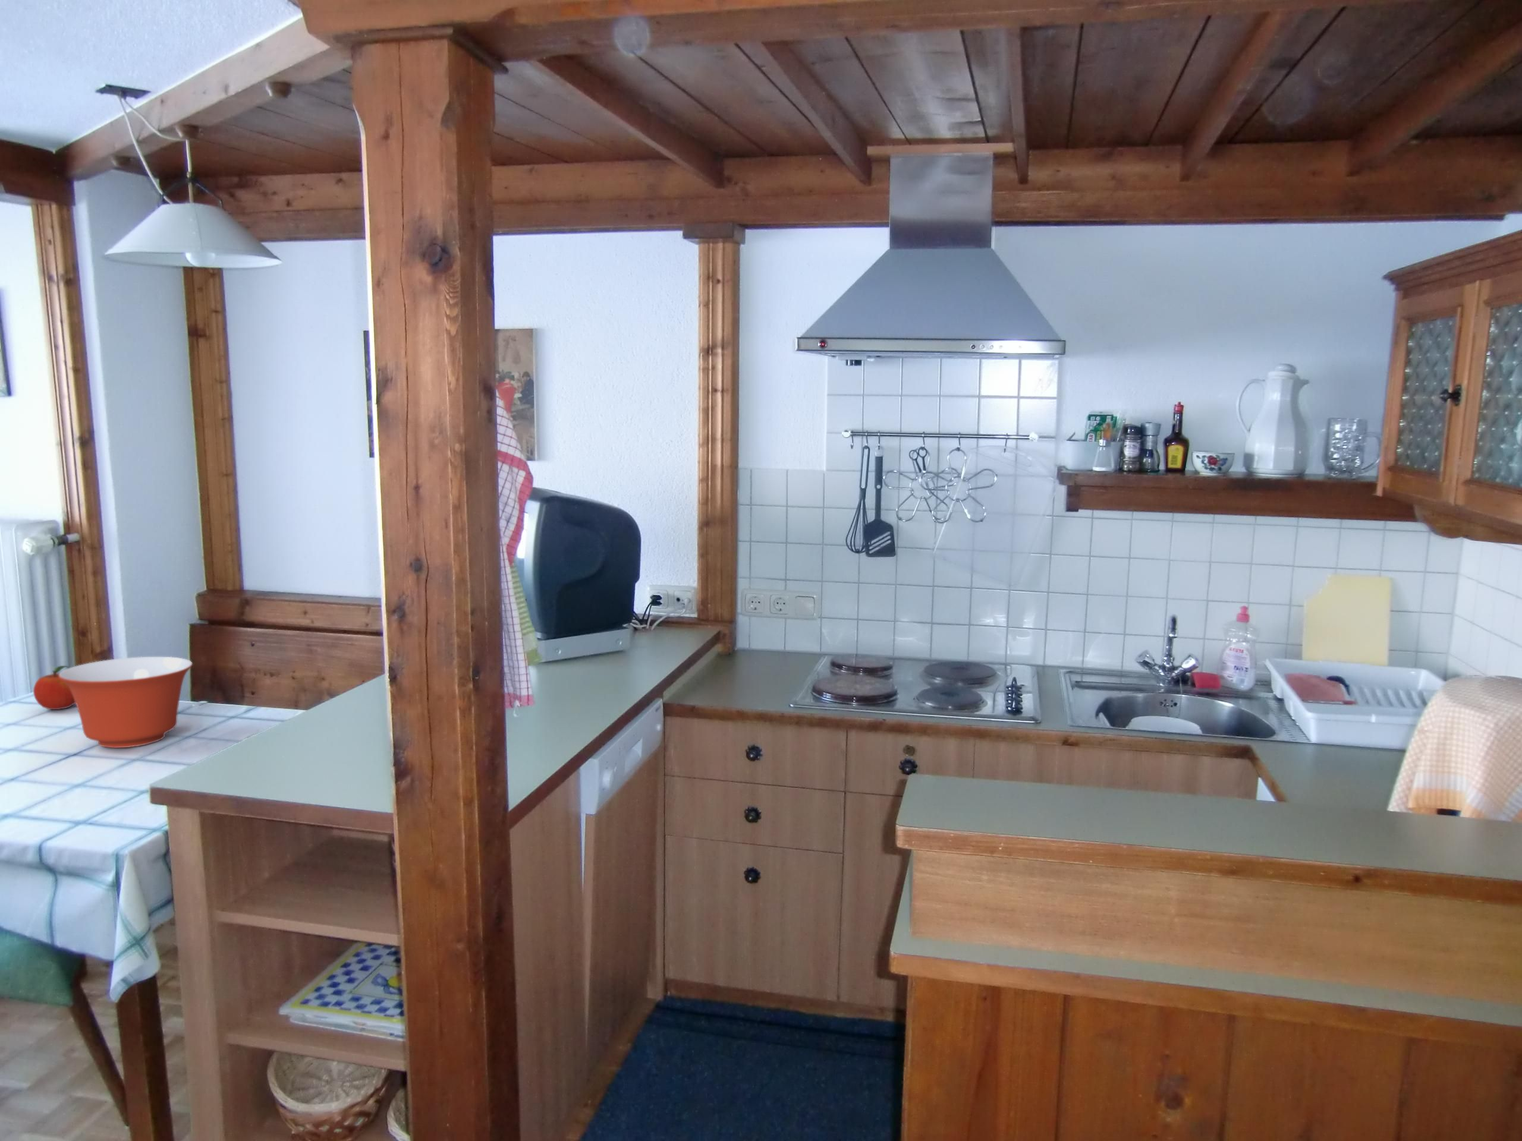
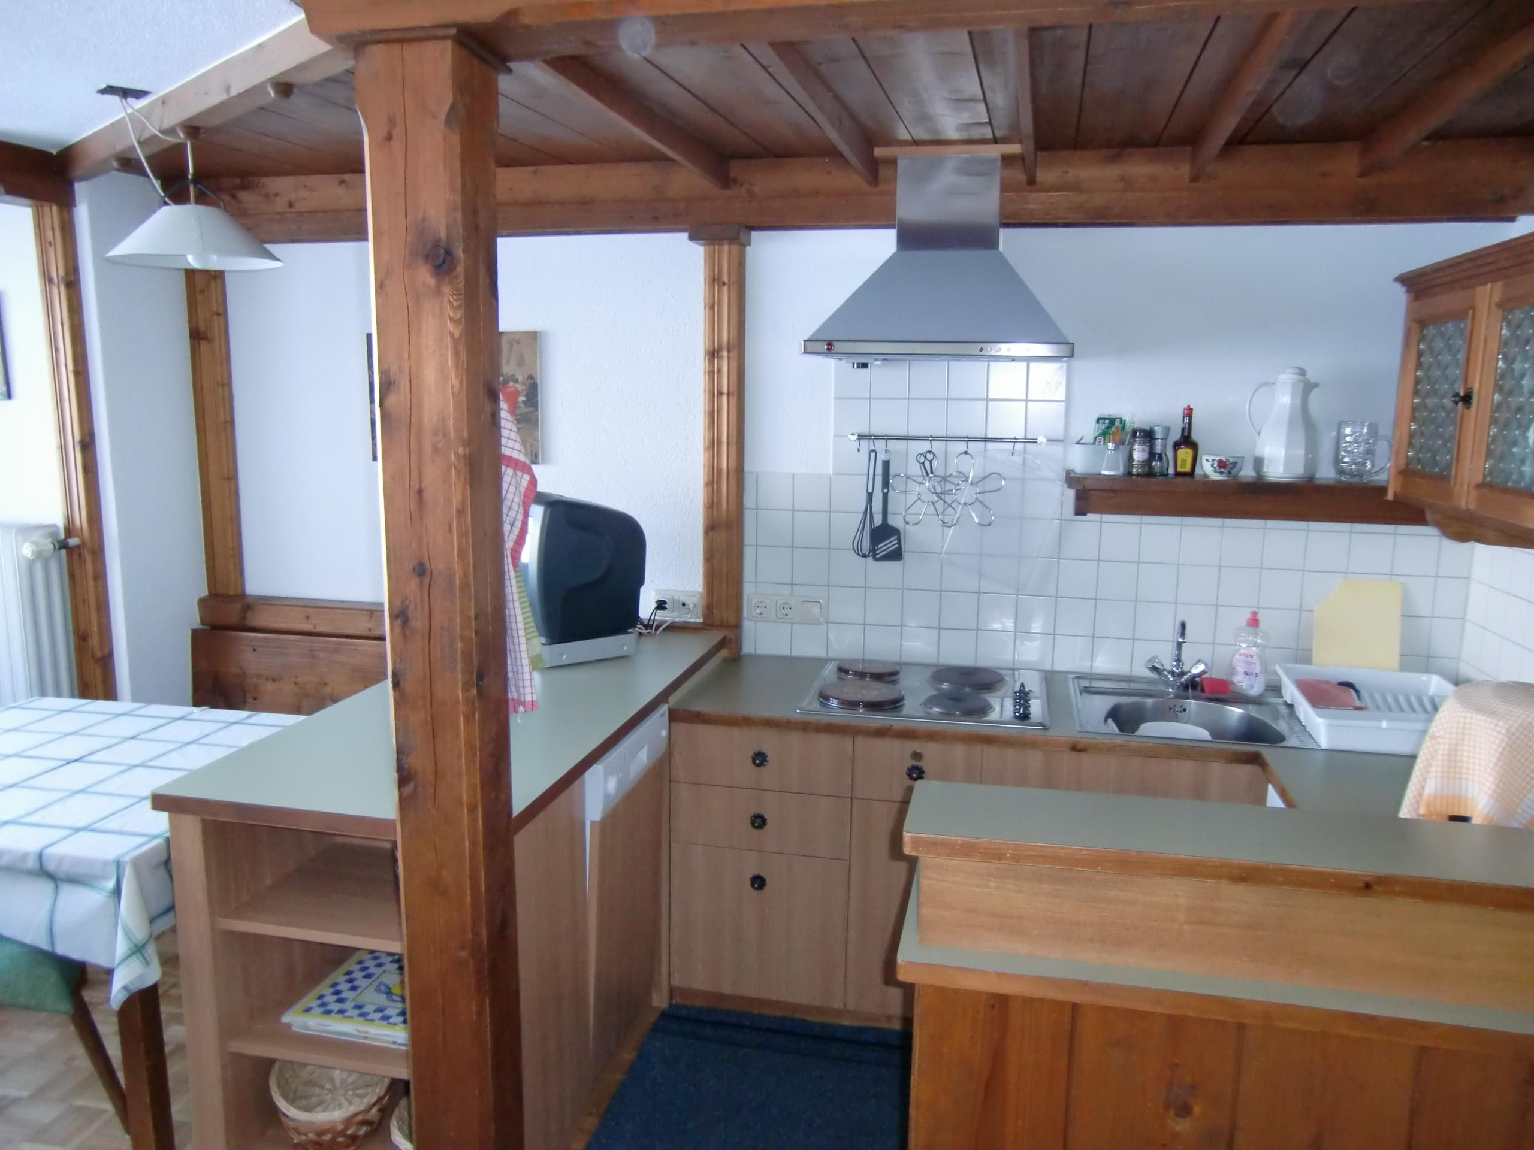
- fruit [32,665,76,711]
- mixing bowl [59,656,193,749]
